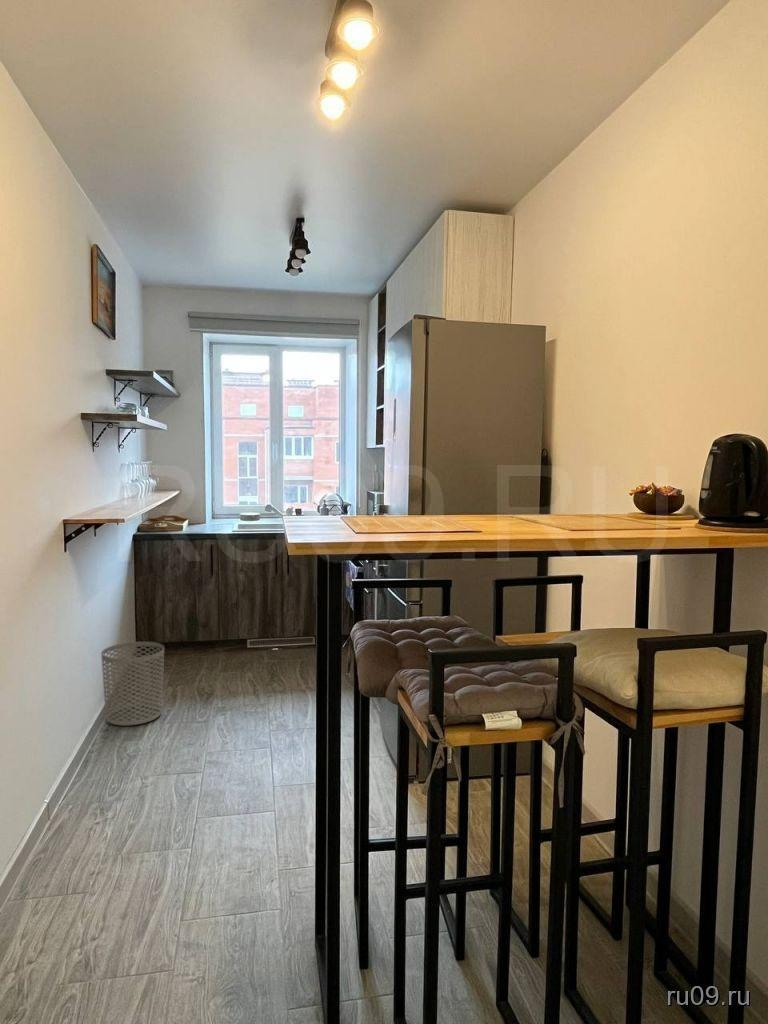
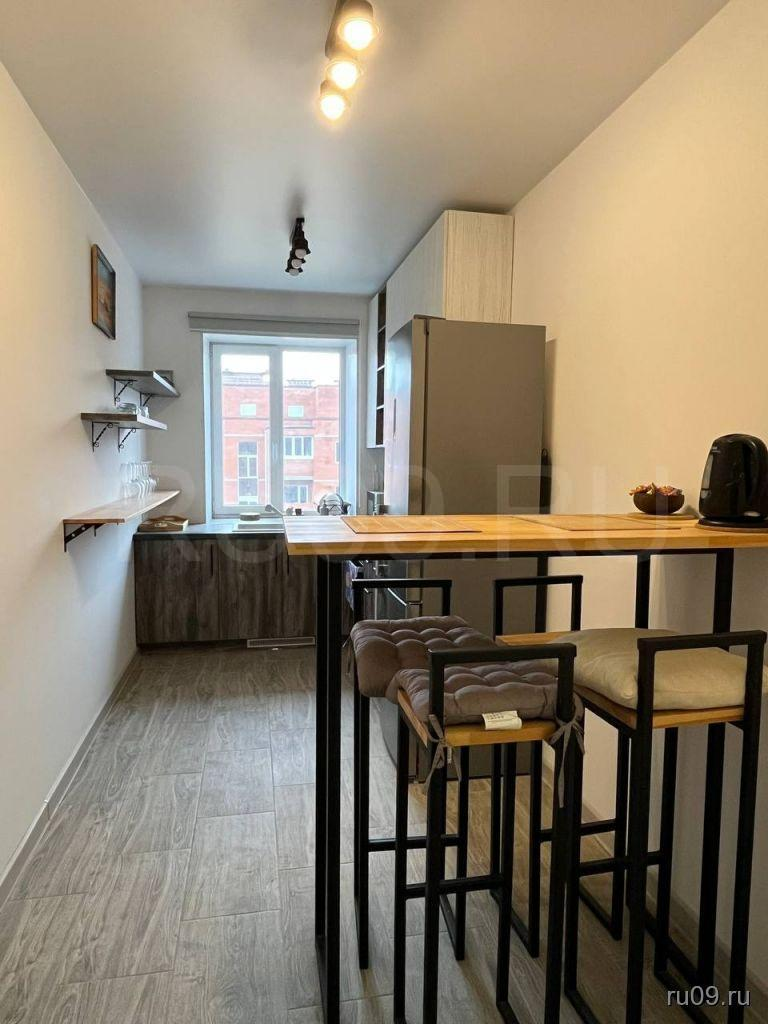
- waste bin [100,641,165,727]
